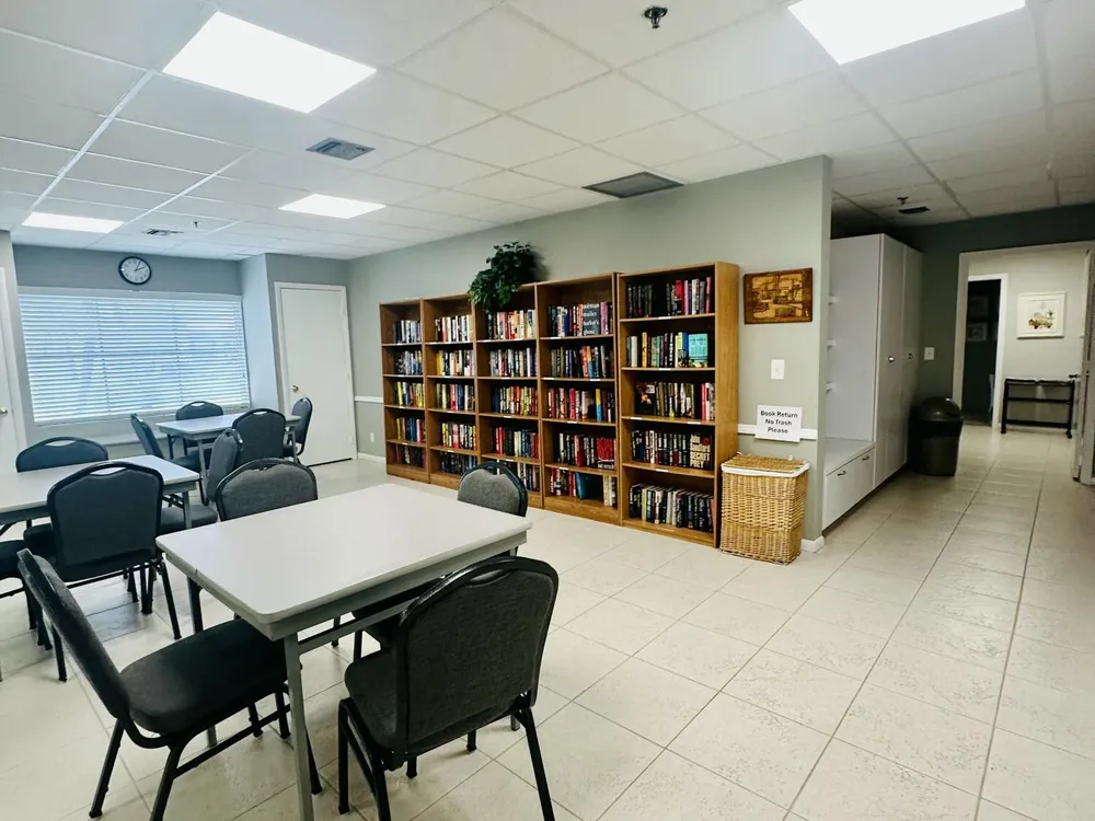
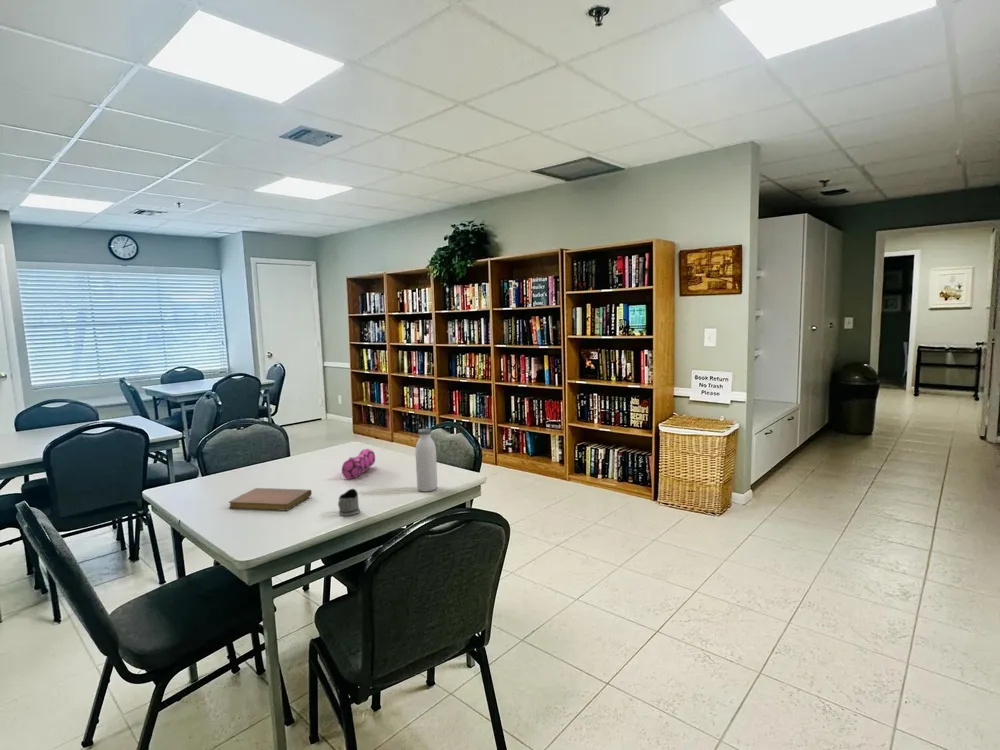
+ notebook [228,487,313,512]
+ tea glass holder [337,488,361,517]
+ pencil case [341,448,376,480]
+ water bottle [415,428,438,492]
